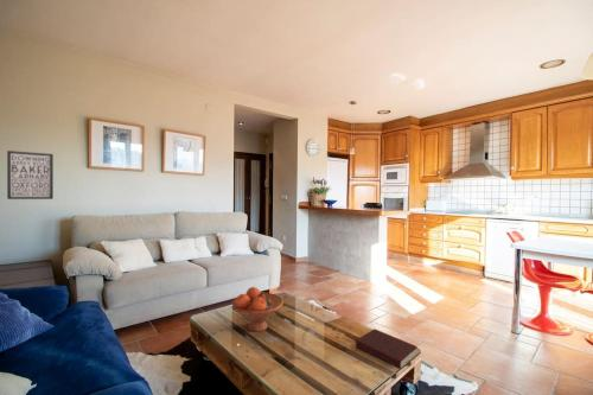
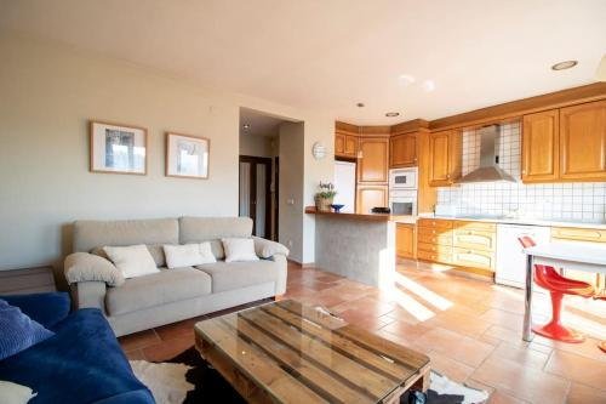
- book [355,329,419,370]
- wall art [6,149,55,200]
- fruit bowl [231,286,285,333]
